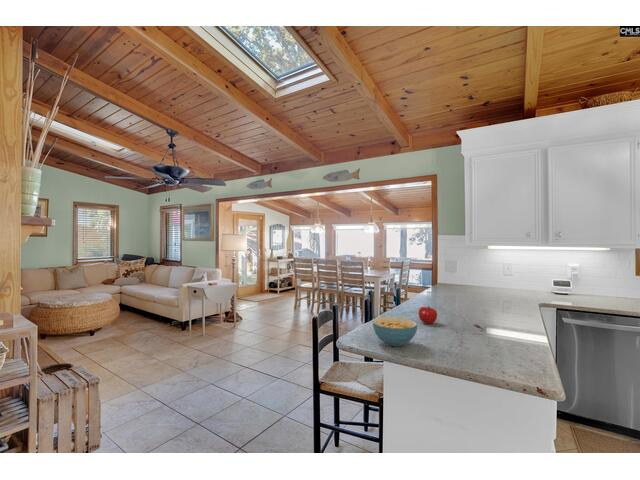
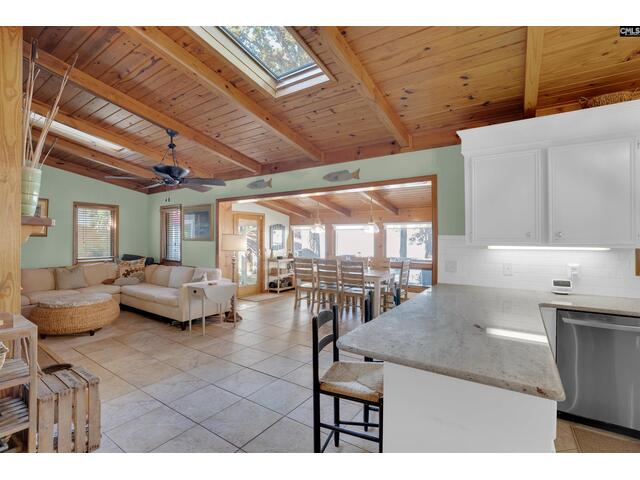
- fruit [418,305,438,325]
- cereal bowl [372,316,418,347]
